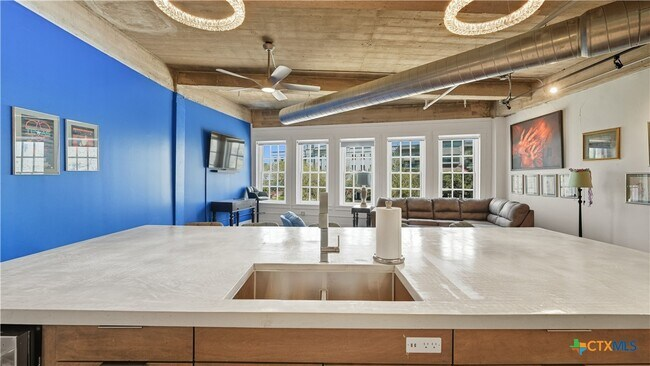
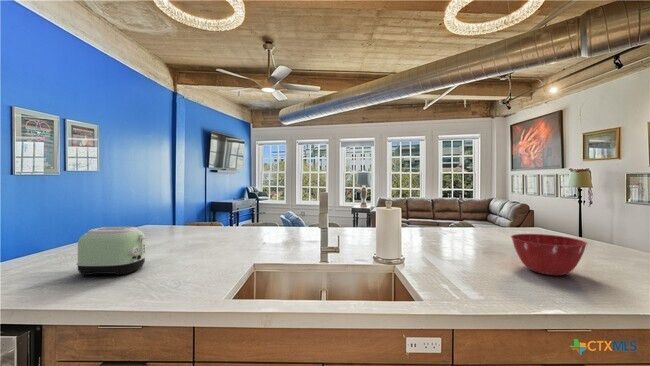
+ mixing bowl [510,233,588,276]
+ toaster [75,226,149,276]
